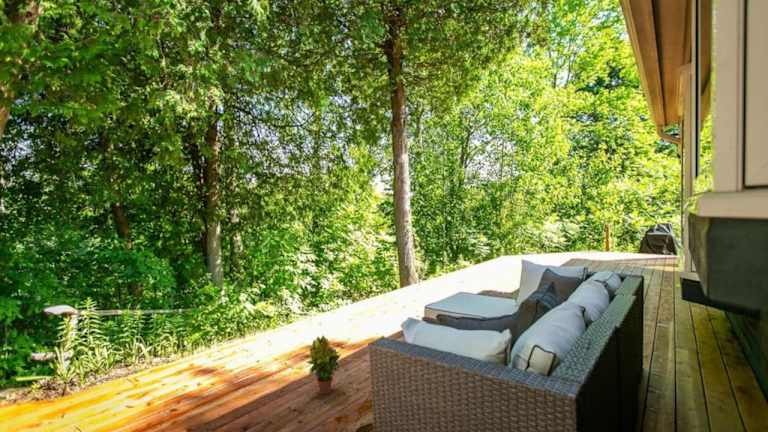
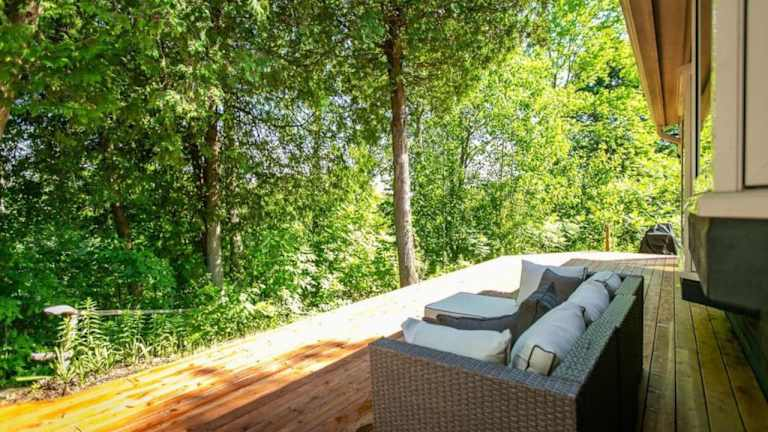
- potted plant [306,334,342,395]
